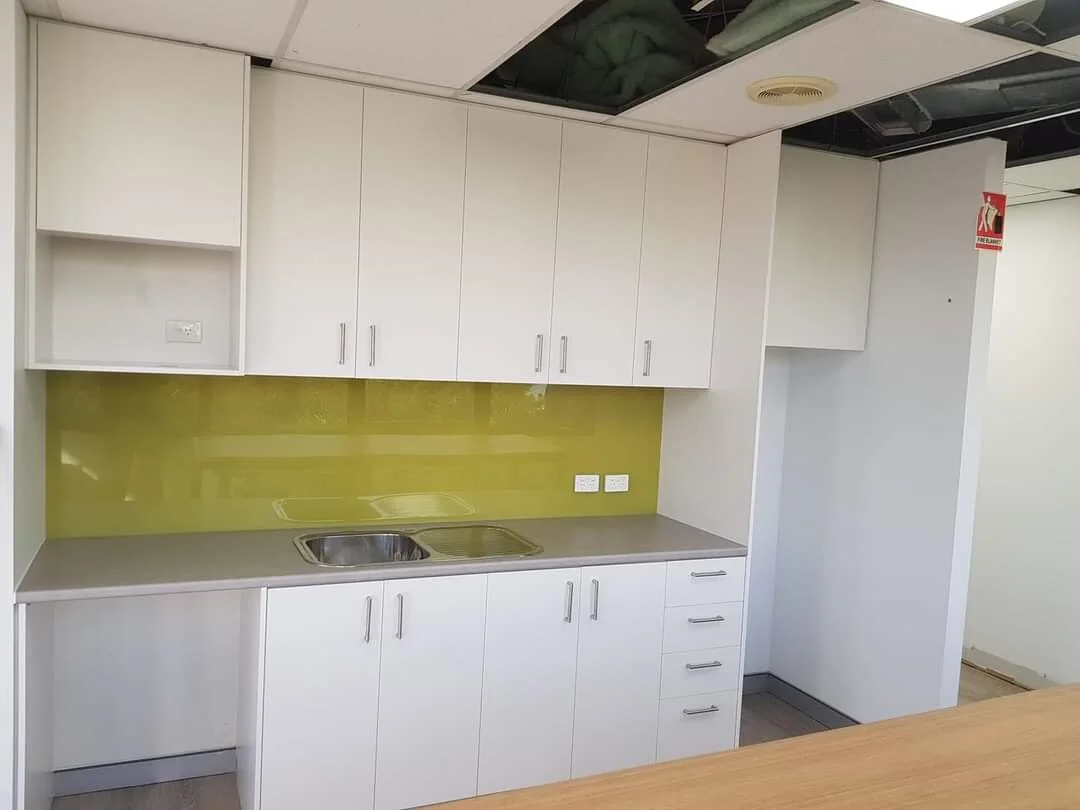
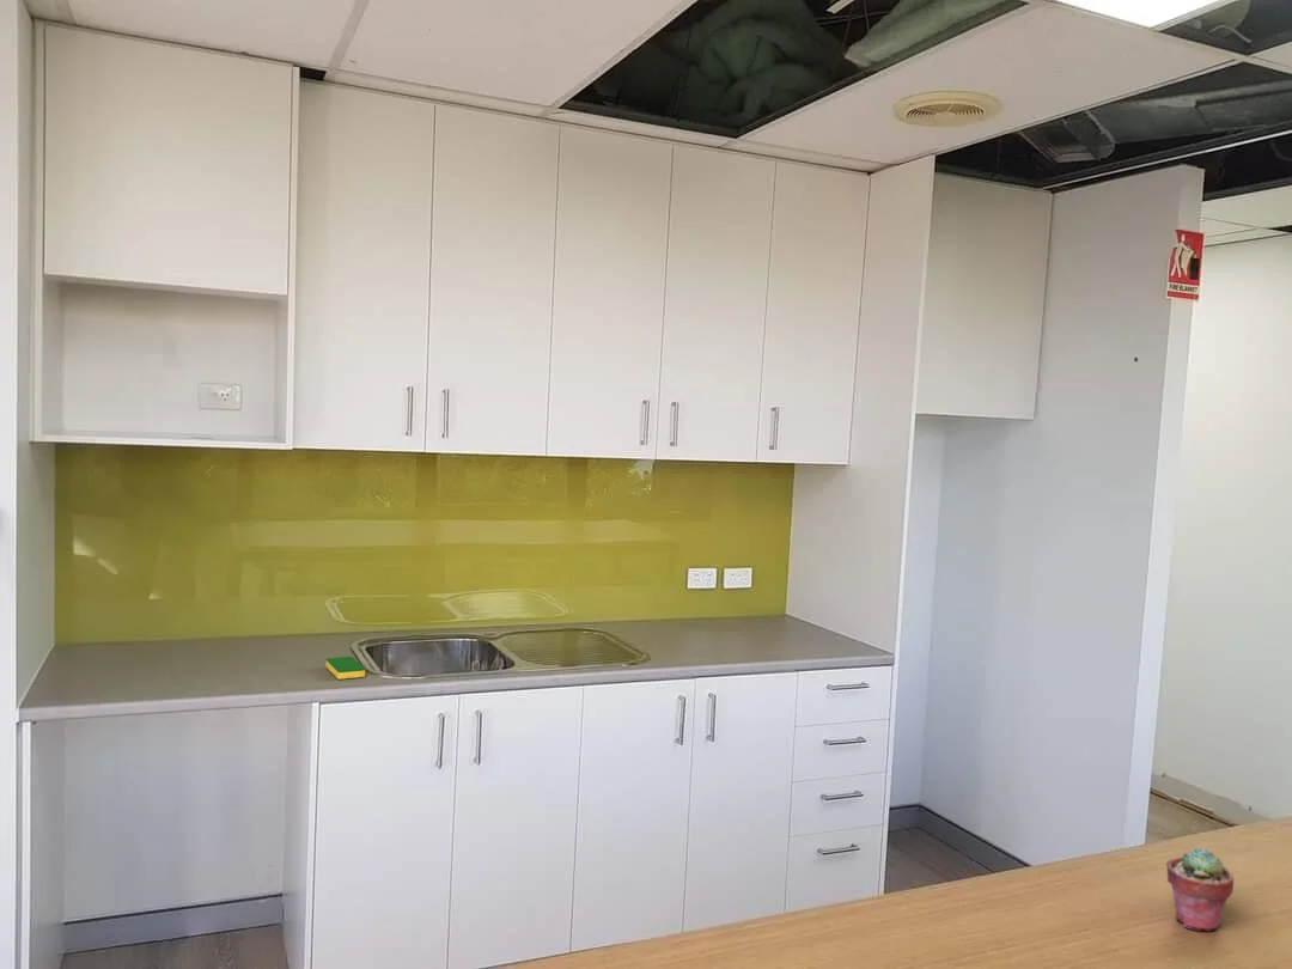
+ dish sponge [325,656,366,681]
+ potted succulent [1165,847,1235,932]
